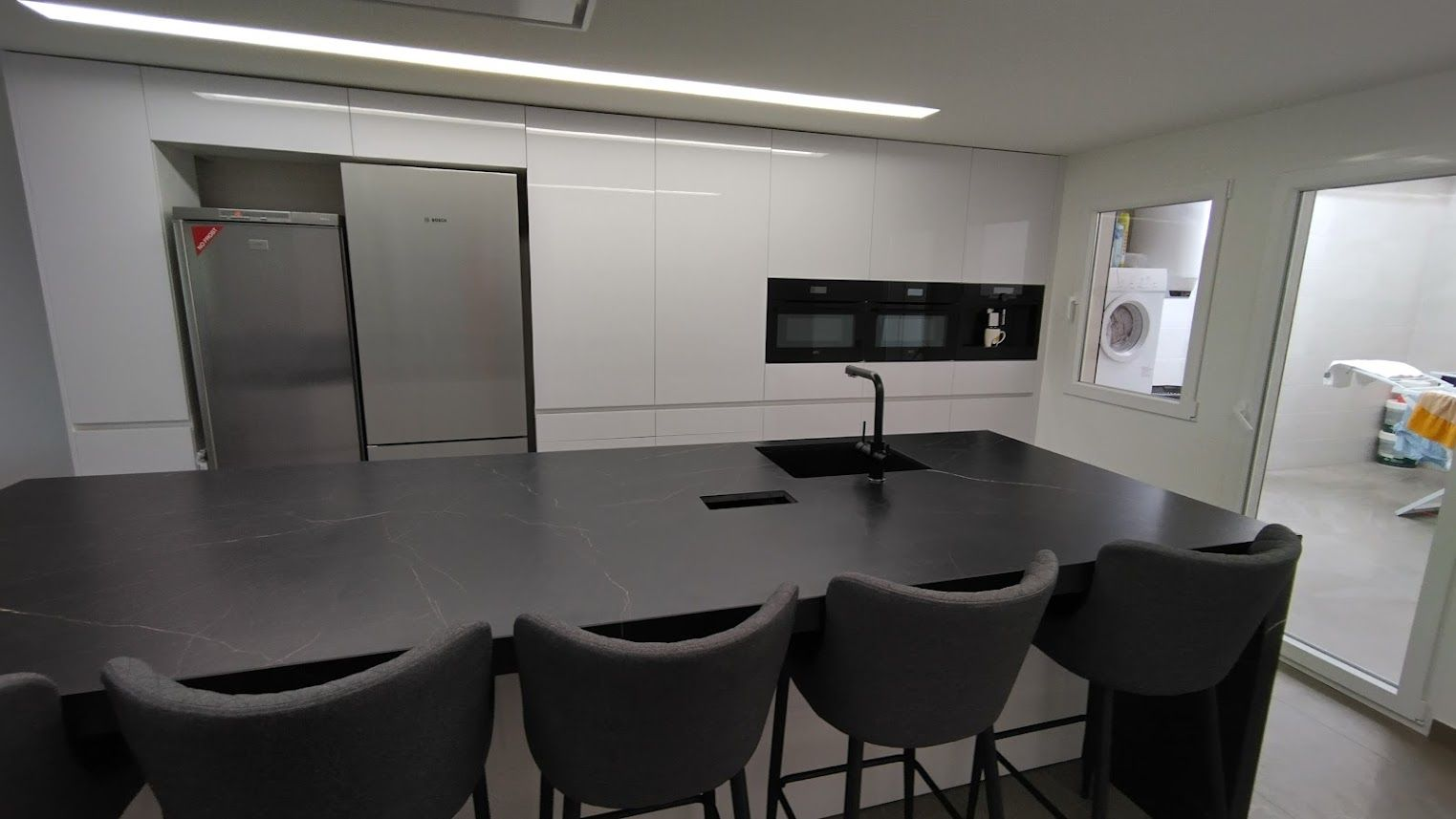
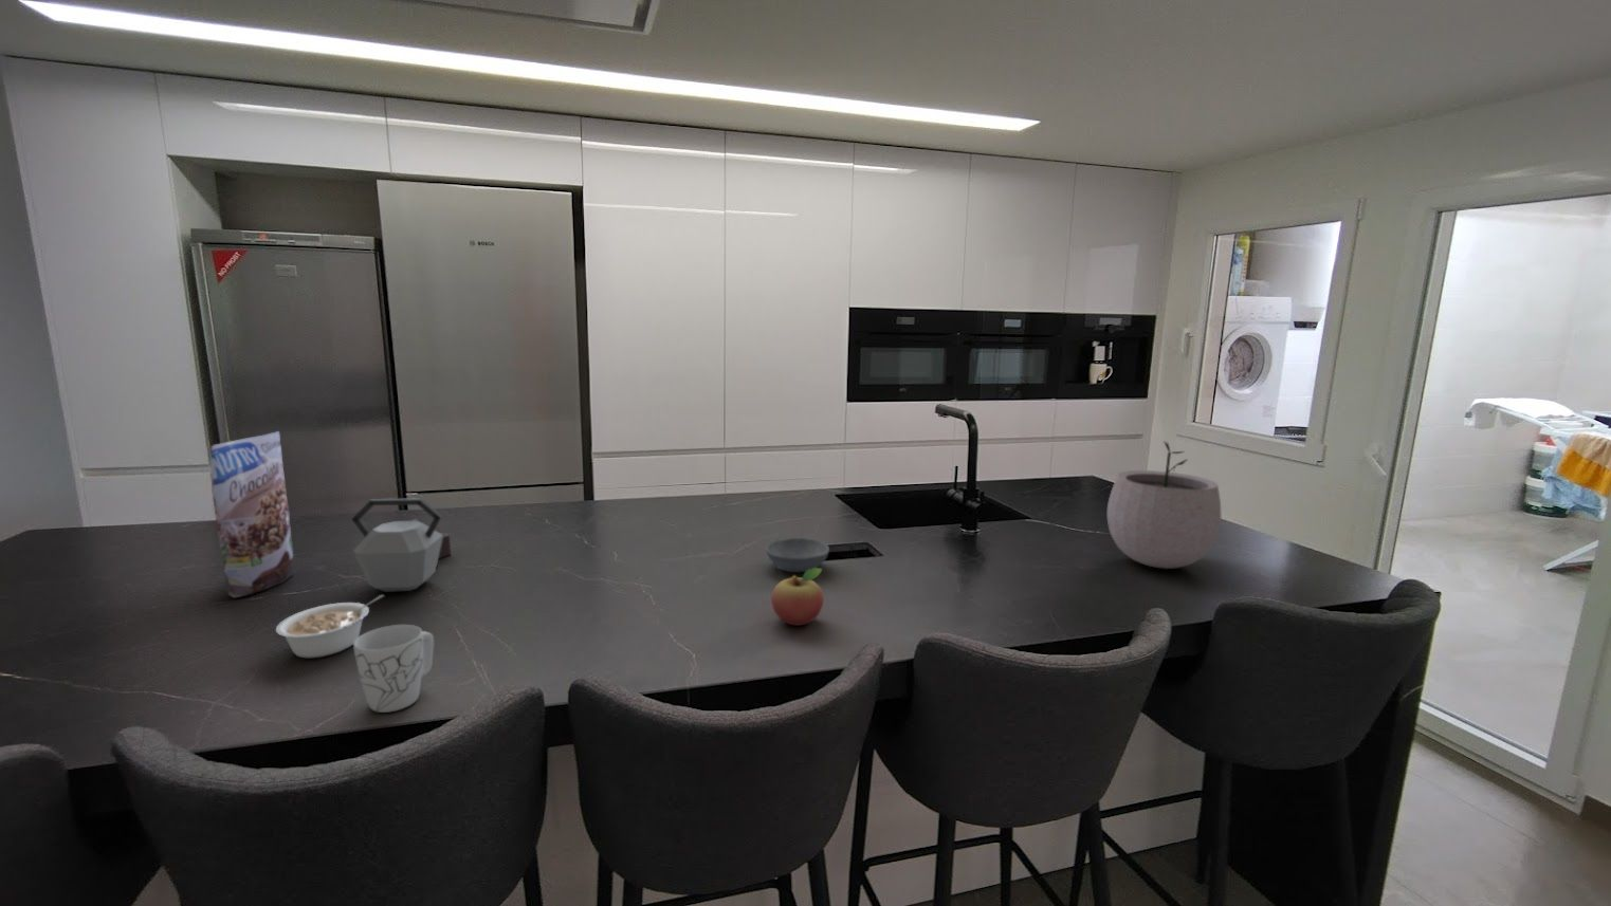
+ granola pouch [209,430,294,600]
+ kettle [351,498,451,593]
+ mug [352,624,435,714]
+ legume [276,594,385,658]
+ bowl [765,537,830,573]
+ fruit [770,567,825,627]
+ plant pot [1106,440,1222,570]
